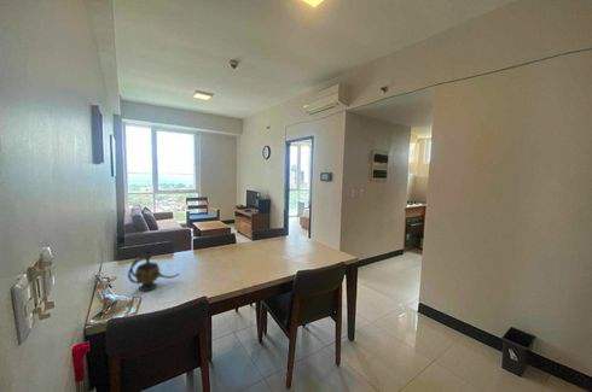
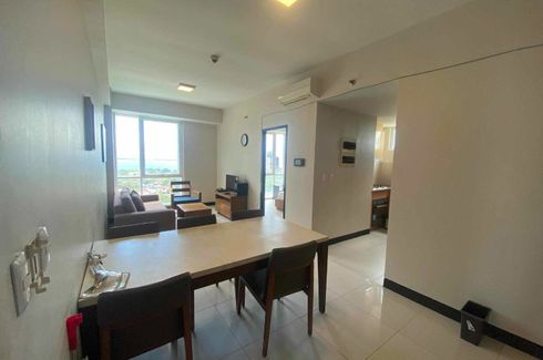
- teapot [127,246,180,292]
